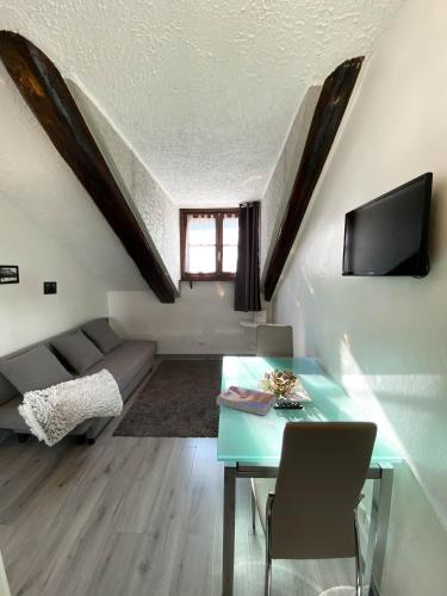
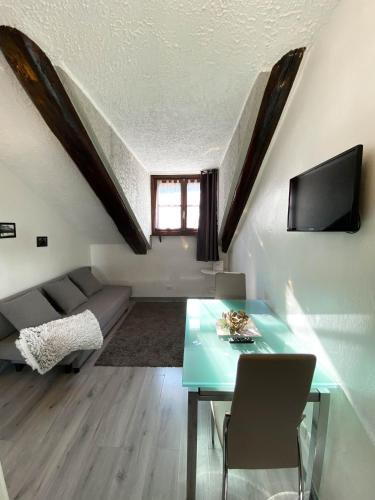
- textbook [216,385,277,417]
